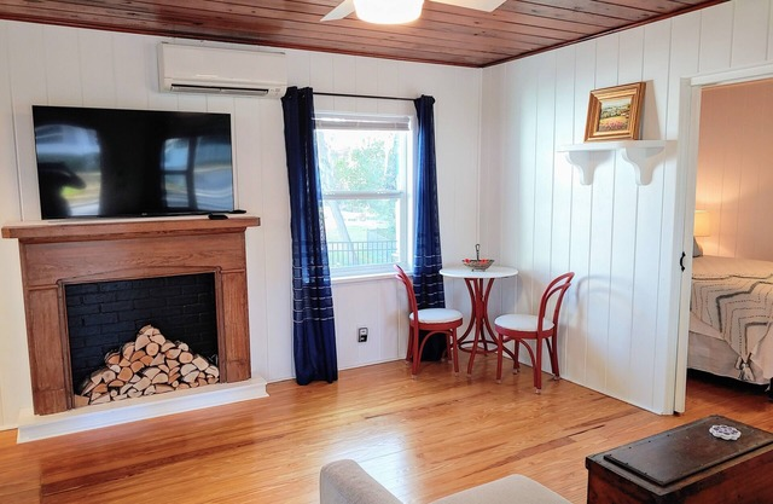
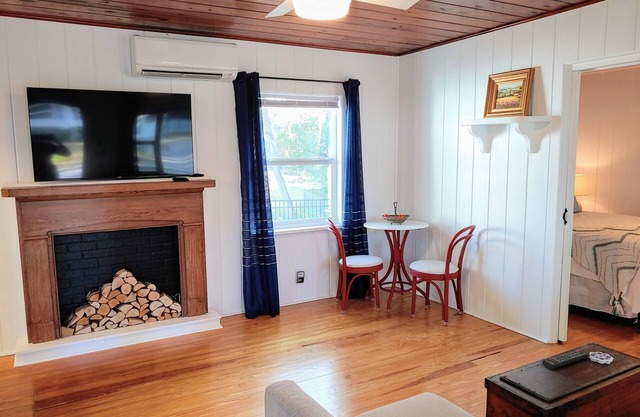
+ remote control [541,349,592,370]
